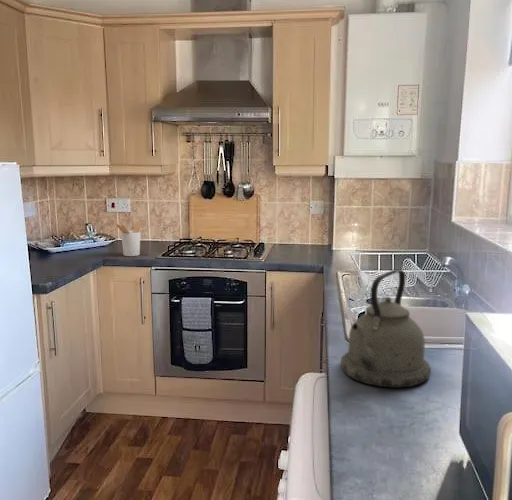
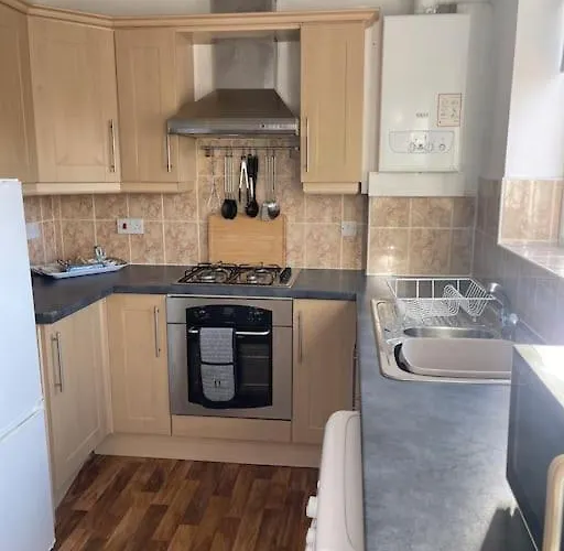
- utensil holder [114,220,142,257]
- kettle [340,269,432,389]
